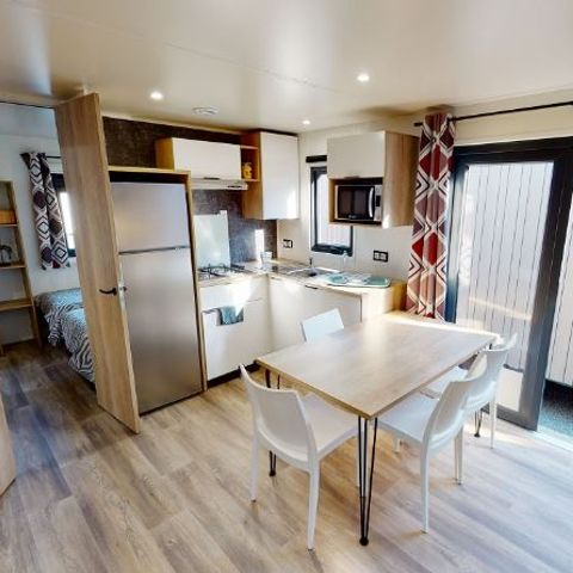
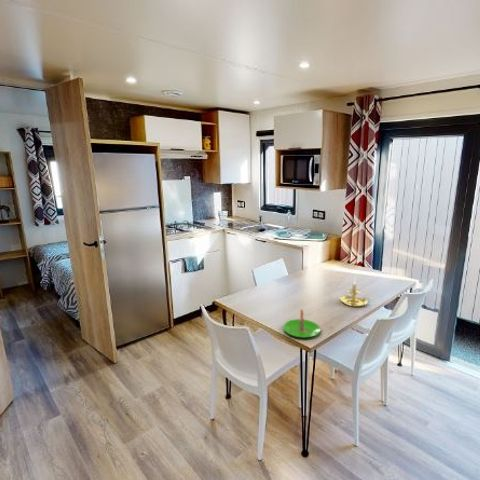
+ candle [282,308,321,338]
+ candle holder [339,277,374,308]
